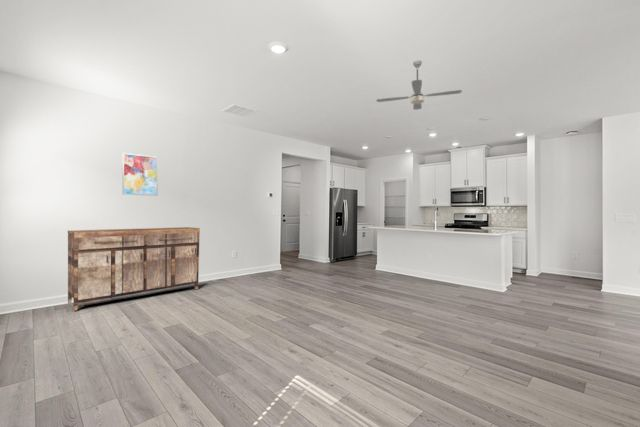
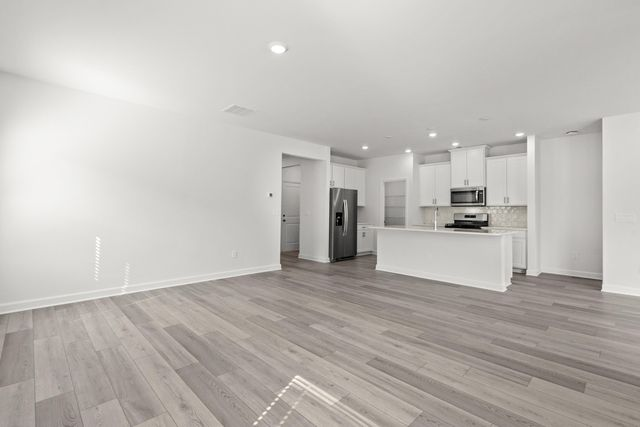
- wall art [121,152,159,197]
- ceiling fan [375,59,463,111]
- sideboard [67,226,201,312]
